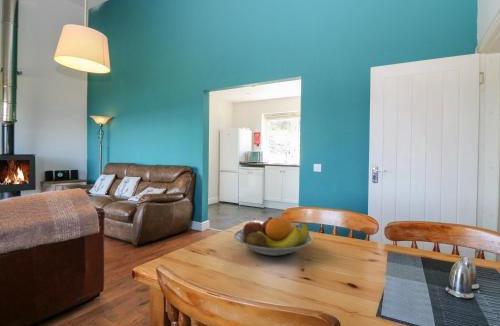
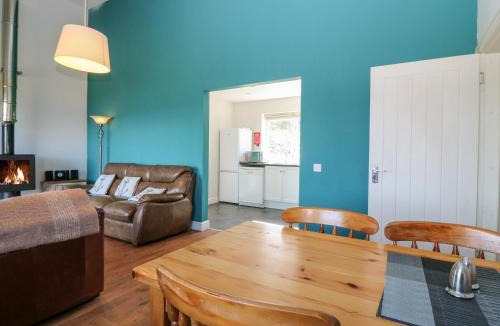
- fruit bowl [233,216,314,257]
